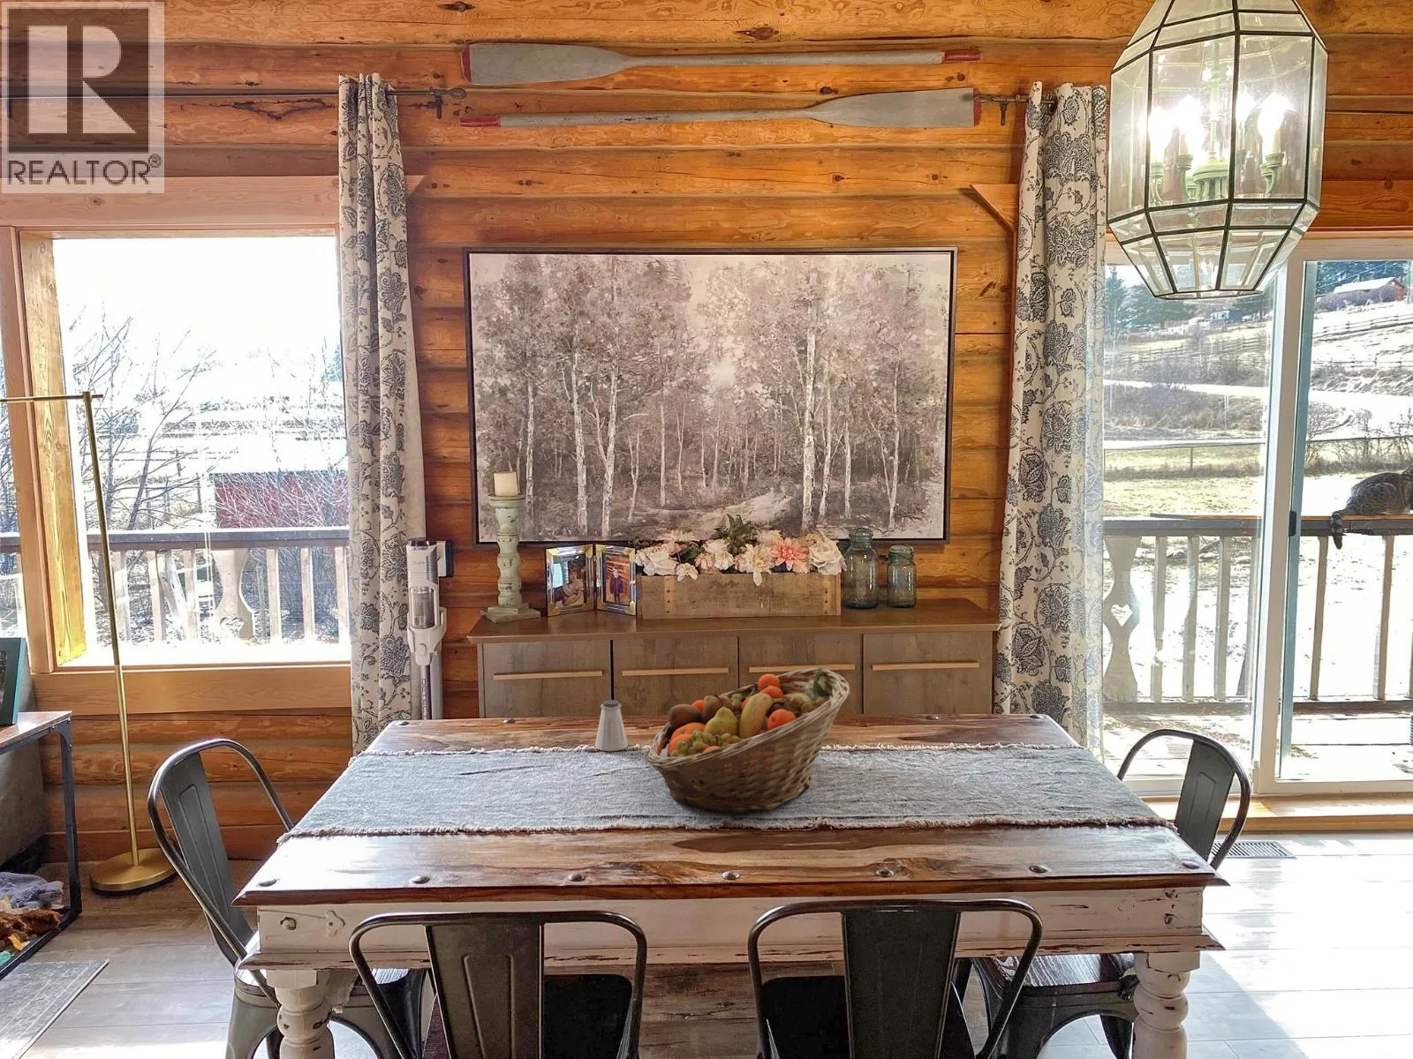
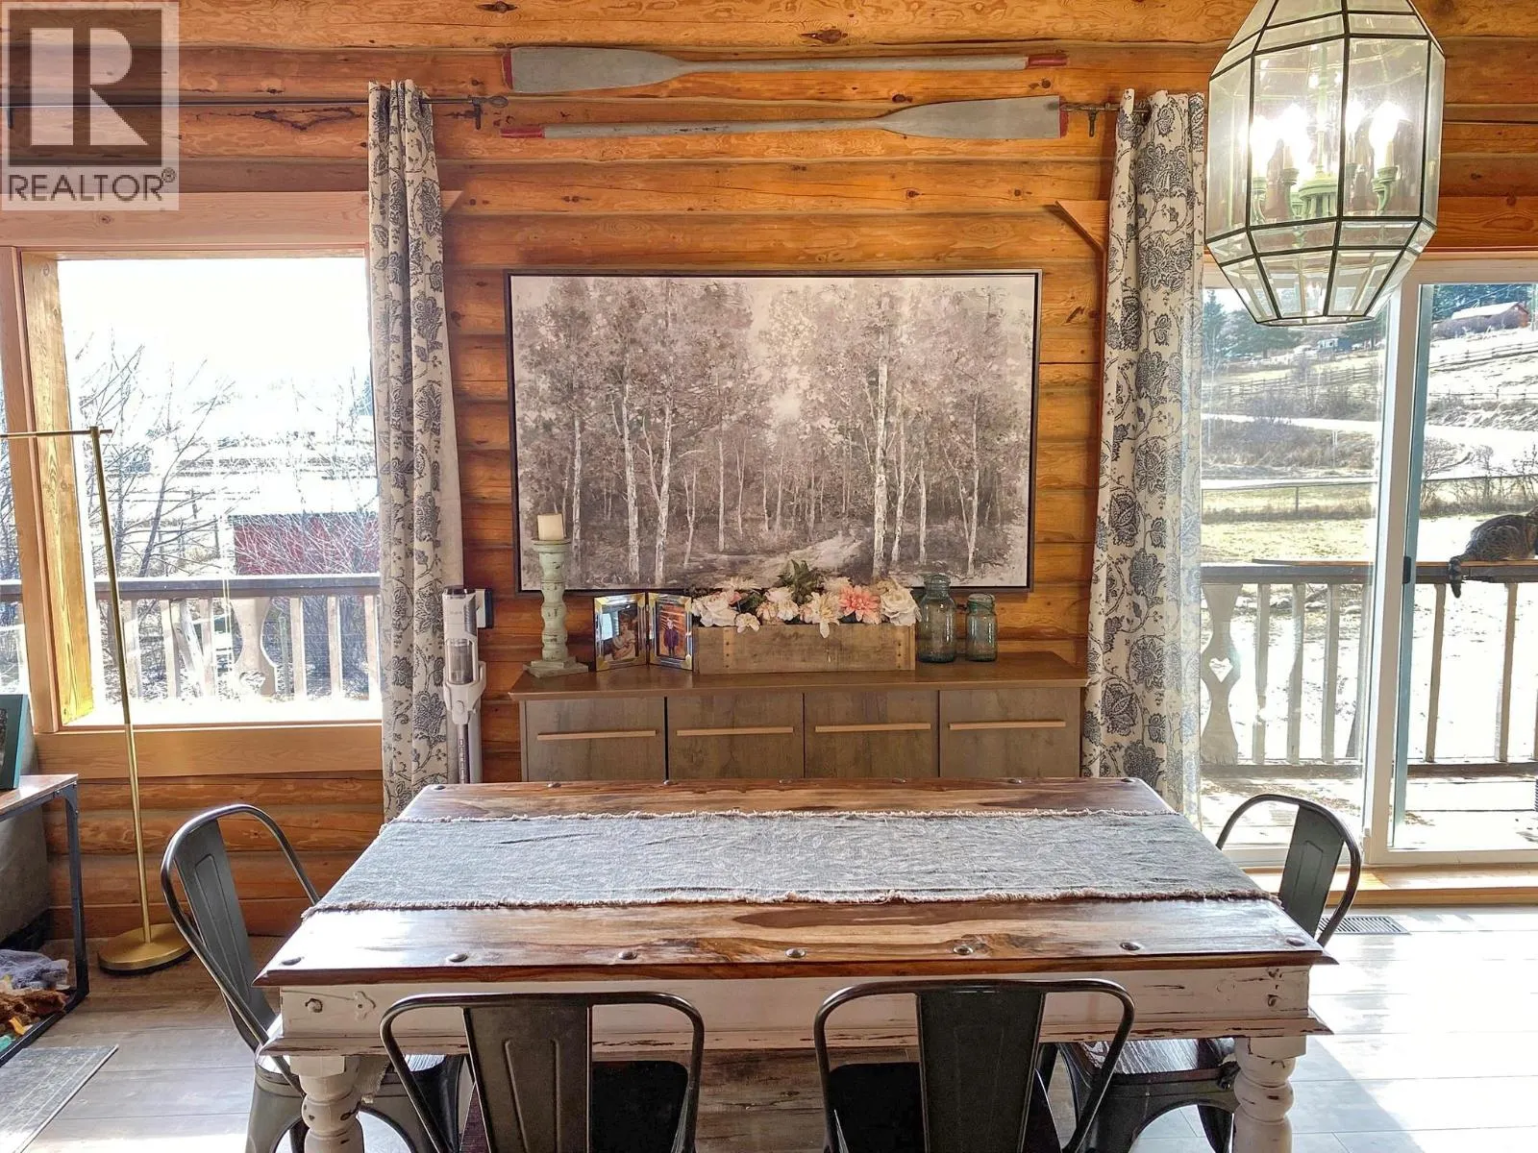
- saltshaker [594,699,629,752]
- fruit basket [646,667,851,818]
